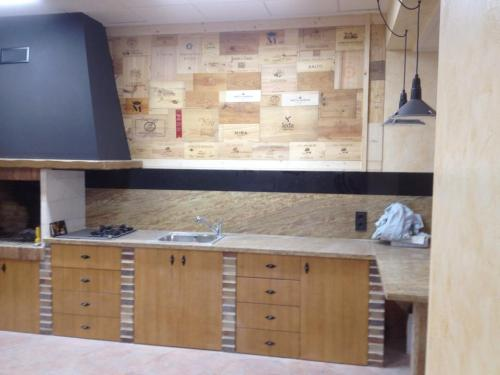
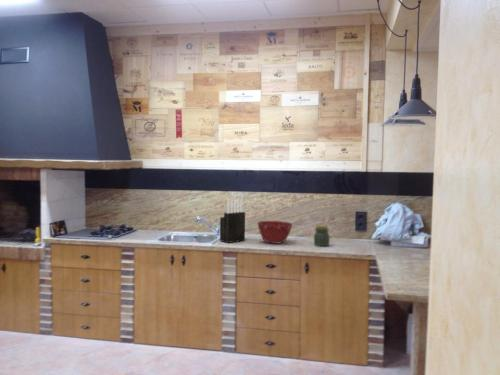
+ jar [313,224,331,247]
+ mixing bowl [256,220,294,245]
+ knife block [219,197,246,244]
